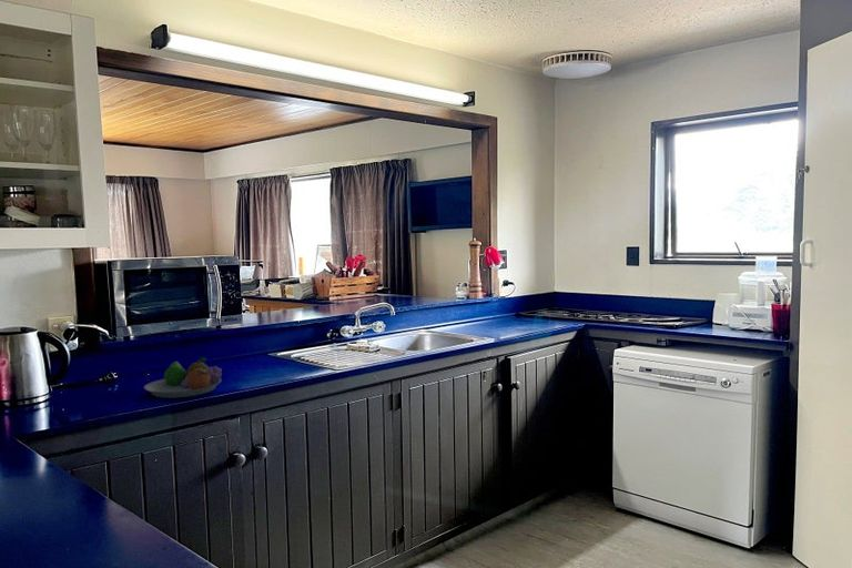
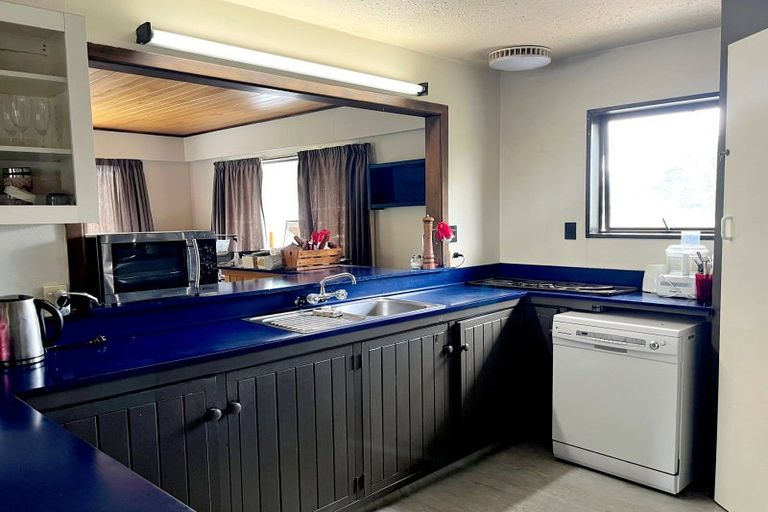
- fruit bowl [143,356,223,399]
